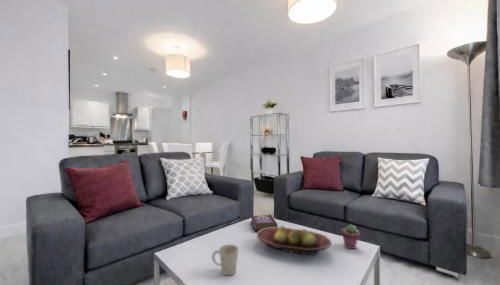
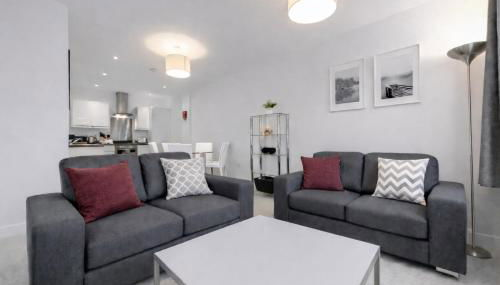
- potted succulent [341,224,361,250]
- book [250,213,278,233]
- mug [211,244,239,276]
- fruit bowl [256,225,332,256]
